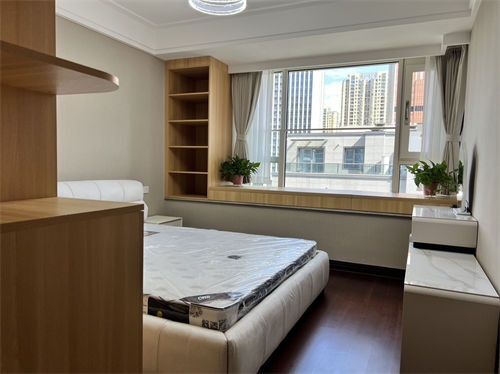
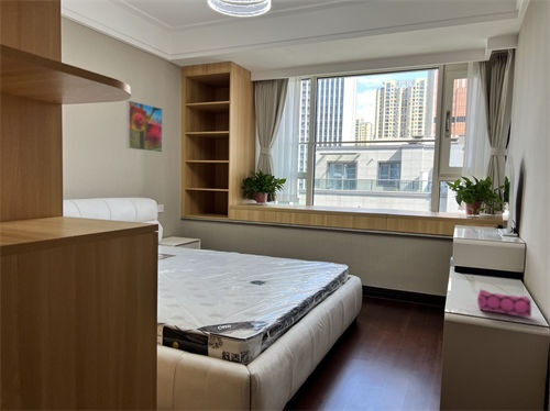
+ pencil case [476,289,532,318]
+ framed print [125,99,164,154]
